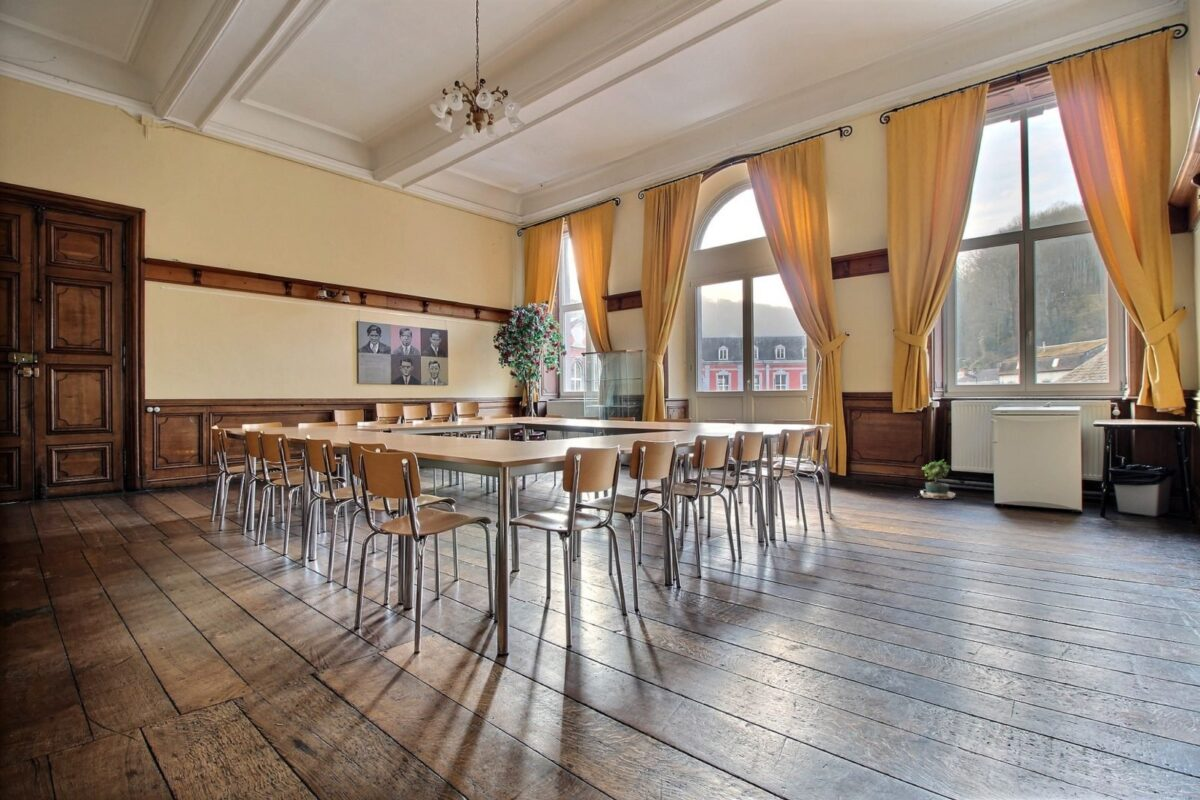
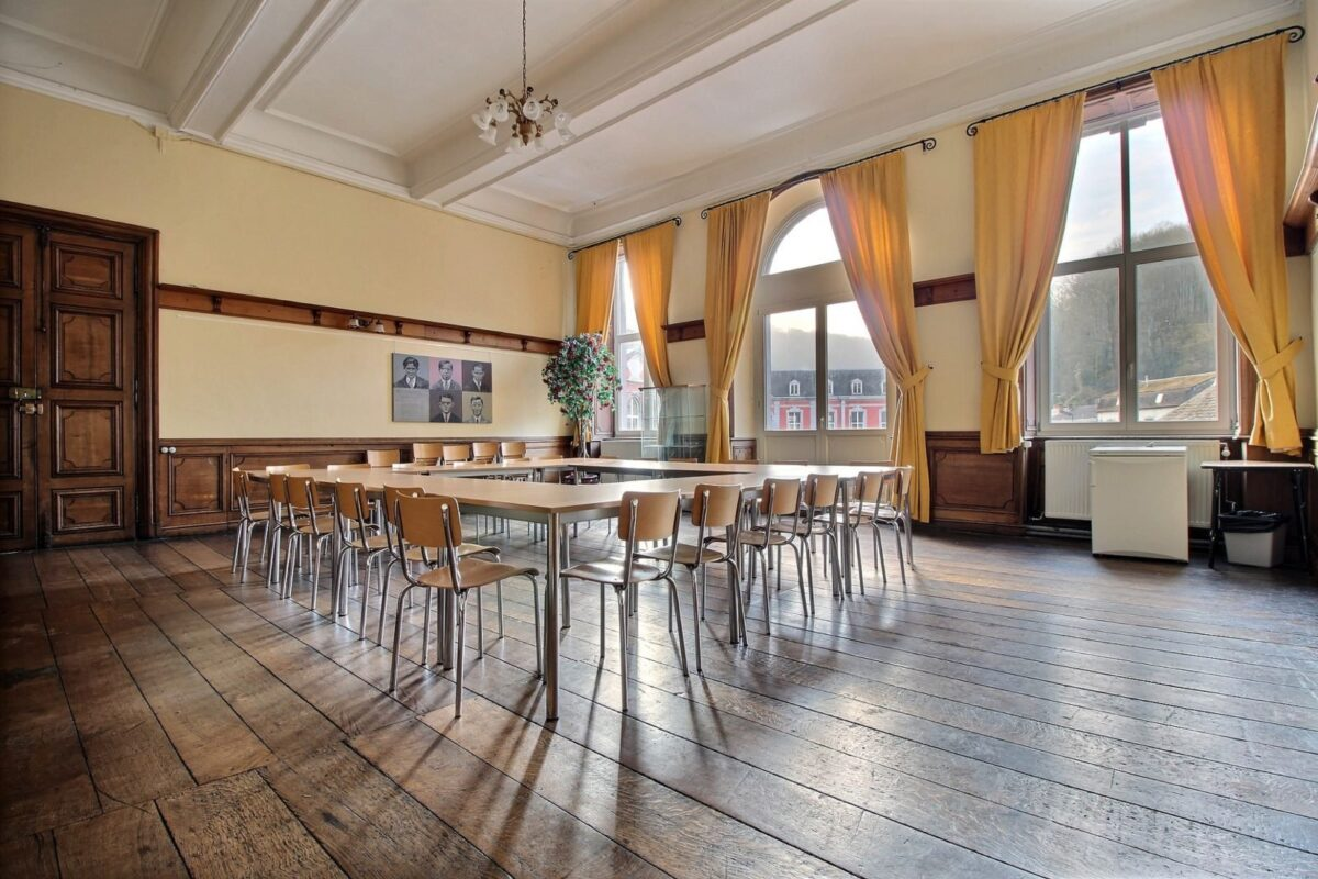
- potted plant [915,459,956,500]
